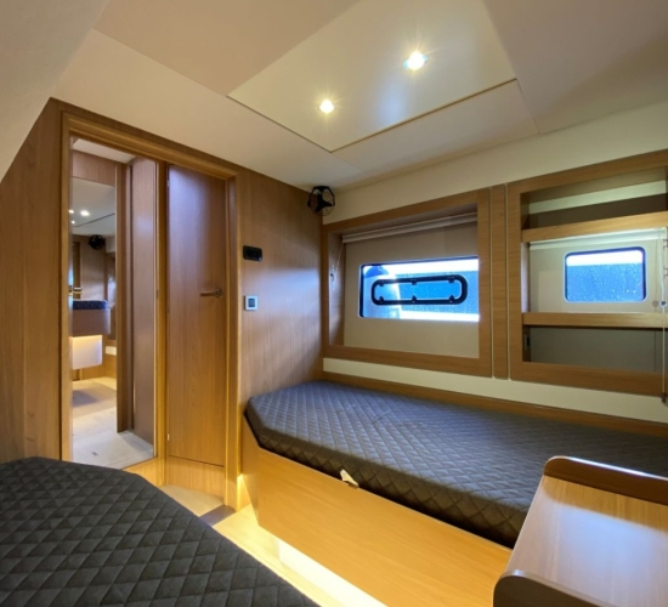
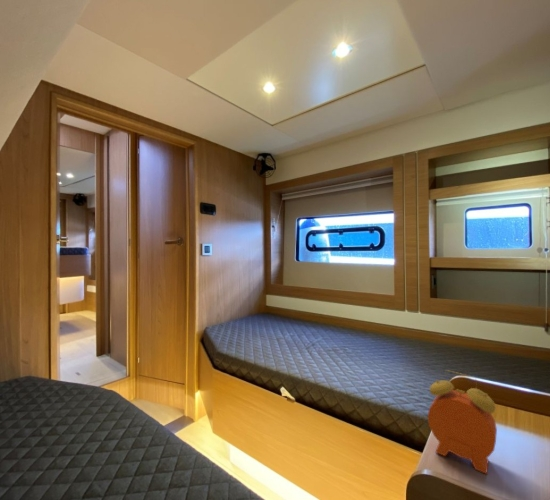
+ alarm clock [427,369,498,475]
